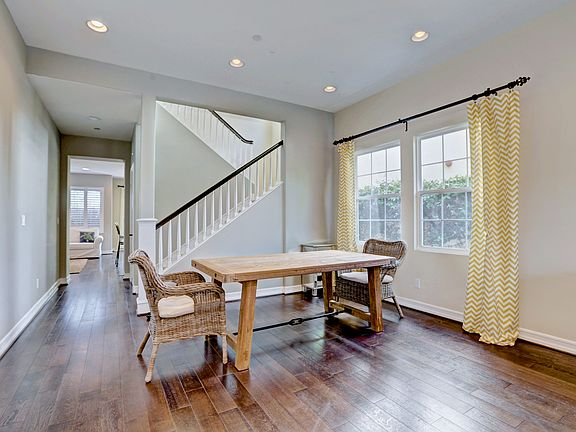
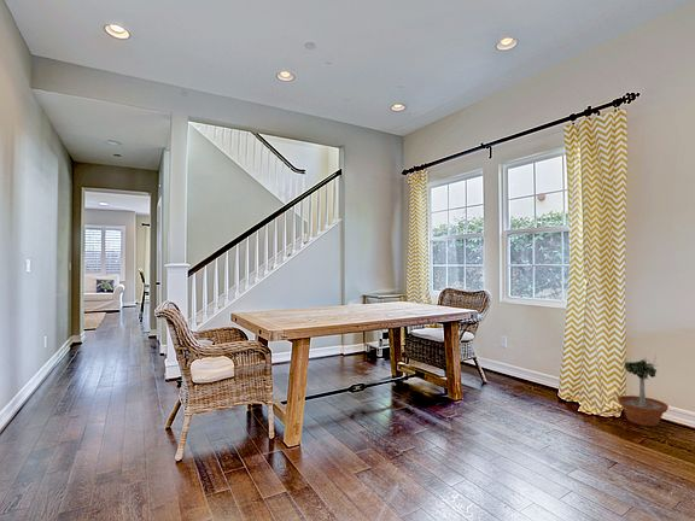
+ potted tree [617,355,670,427]
